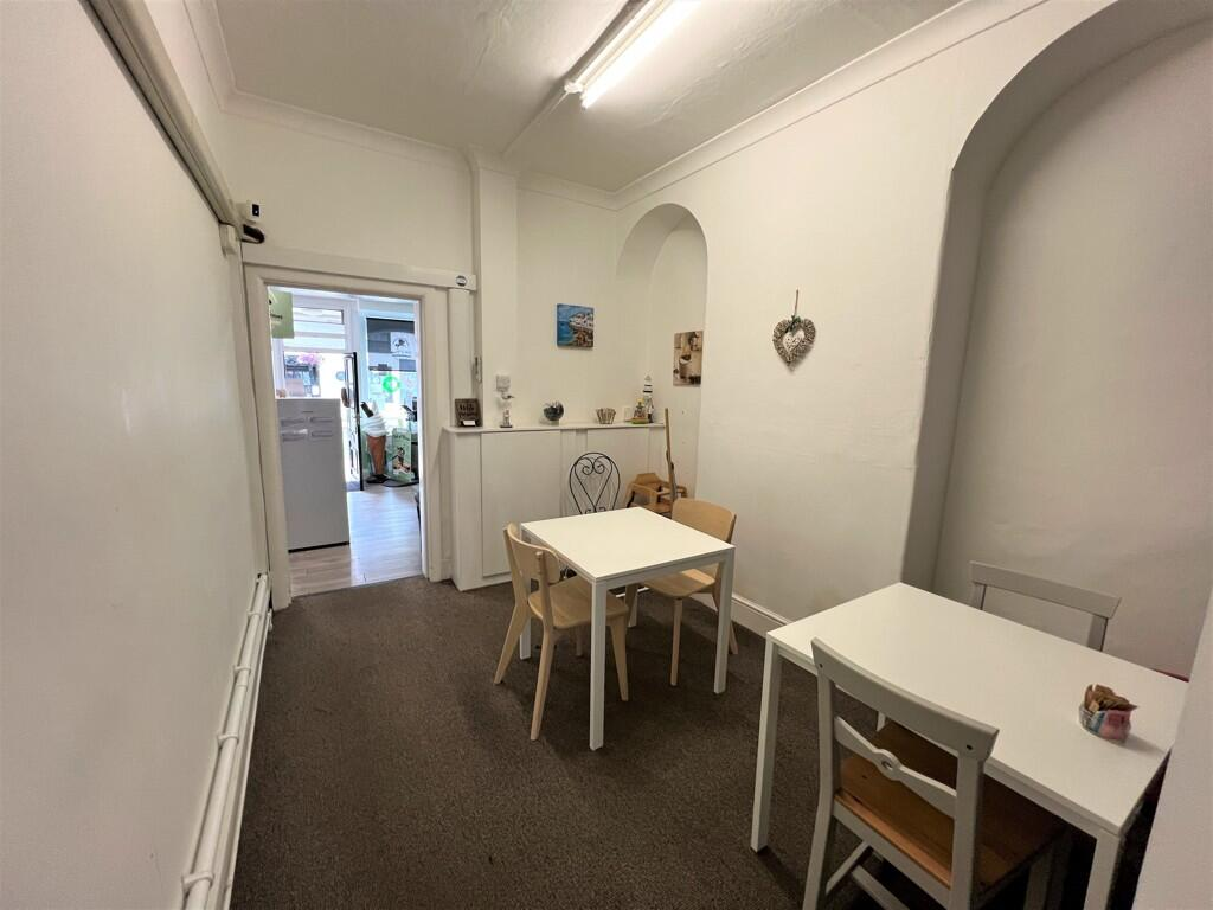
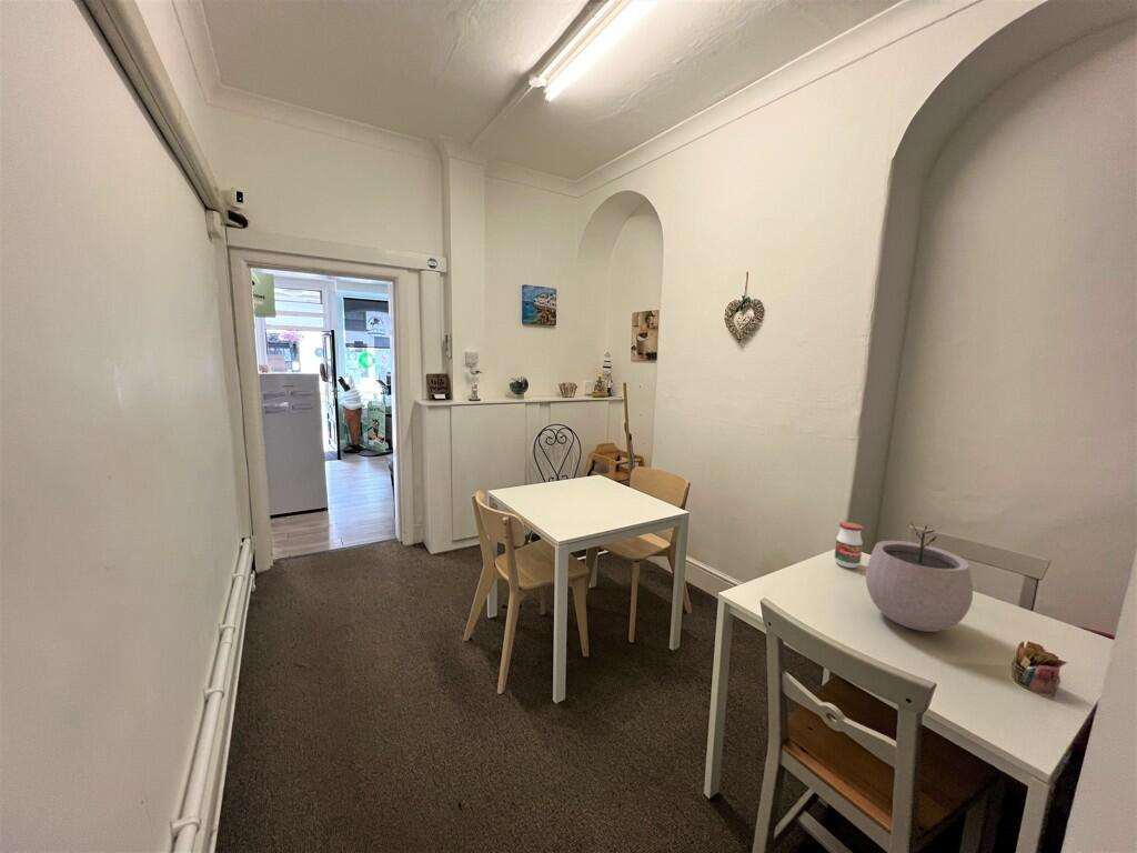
+ jar [834,521,864,569]
+ plant pot [865,521,974,633]
